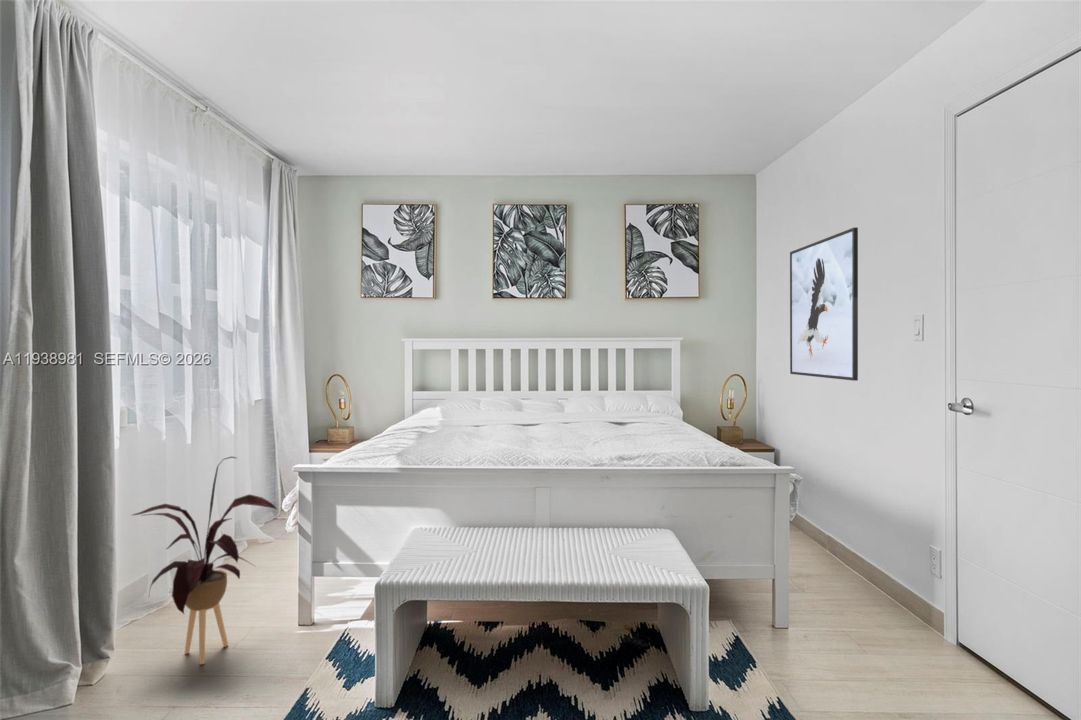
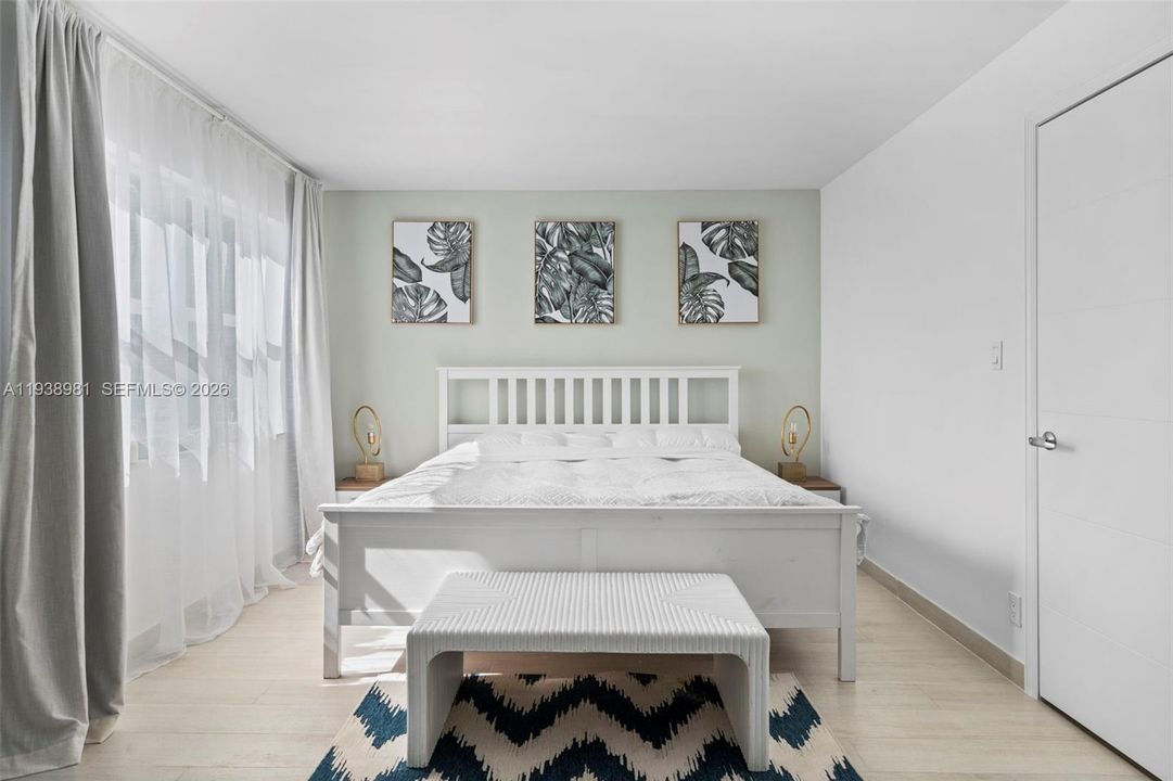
- house plant [132,455,279,665]
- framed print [789,226,859,382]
